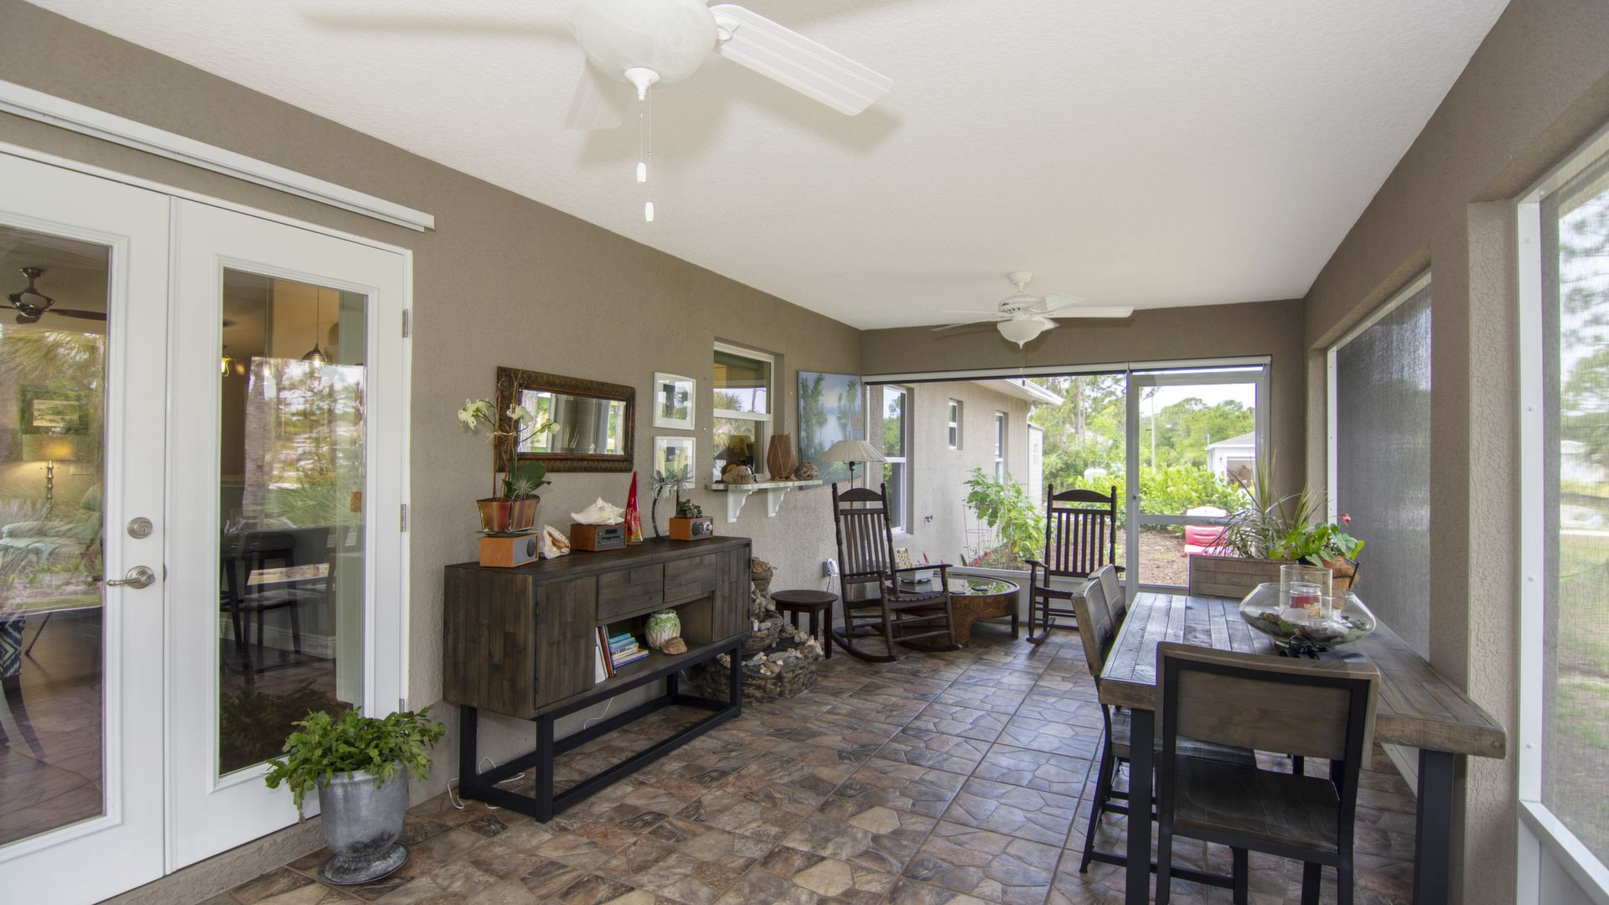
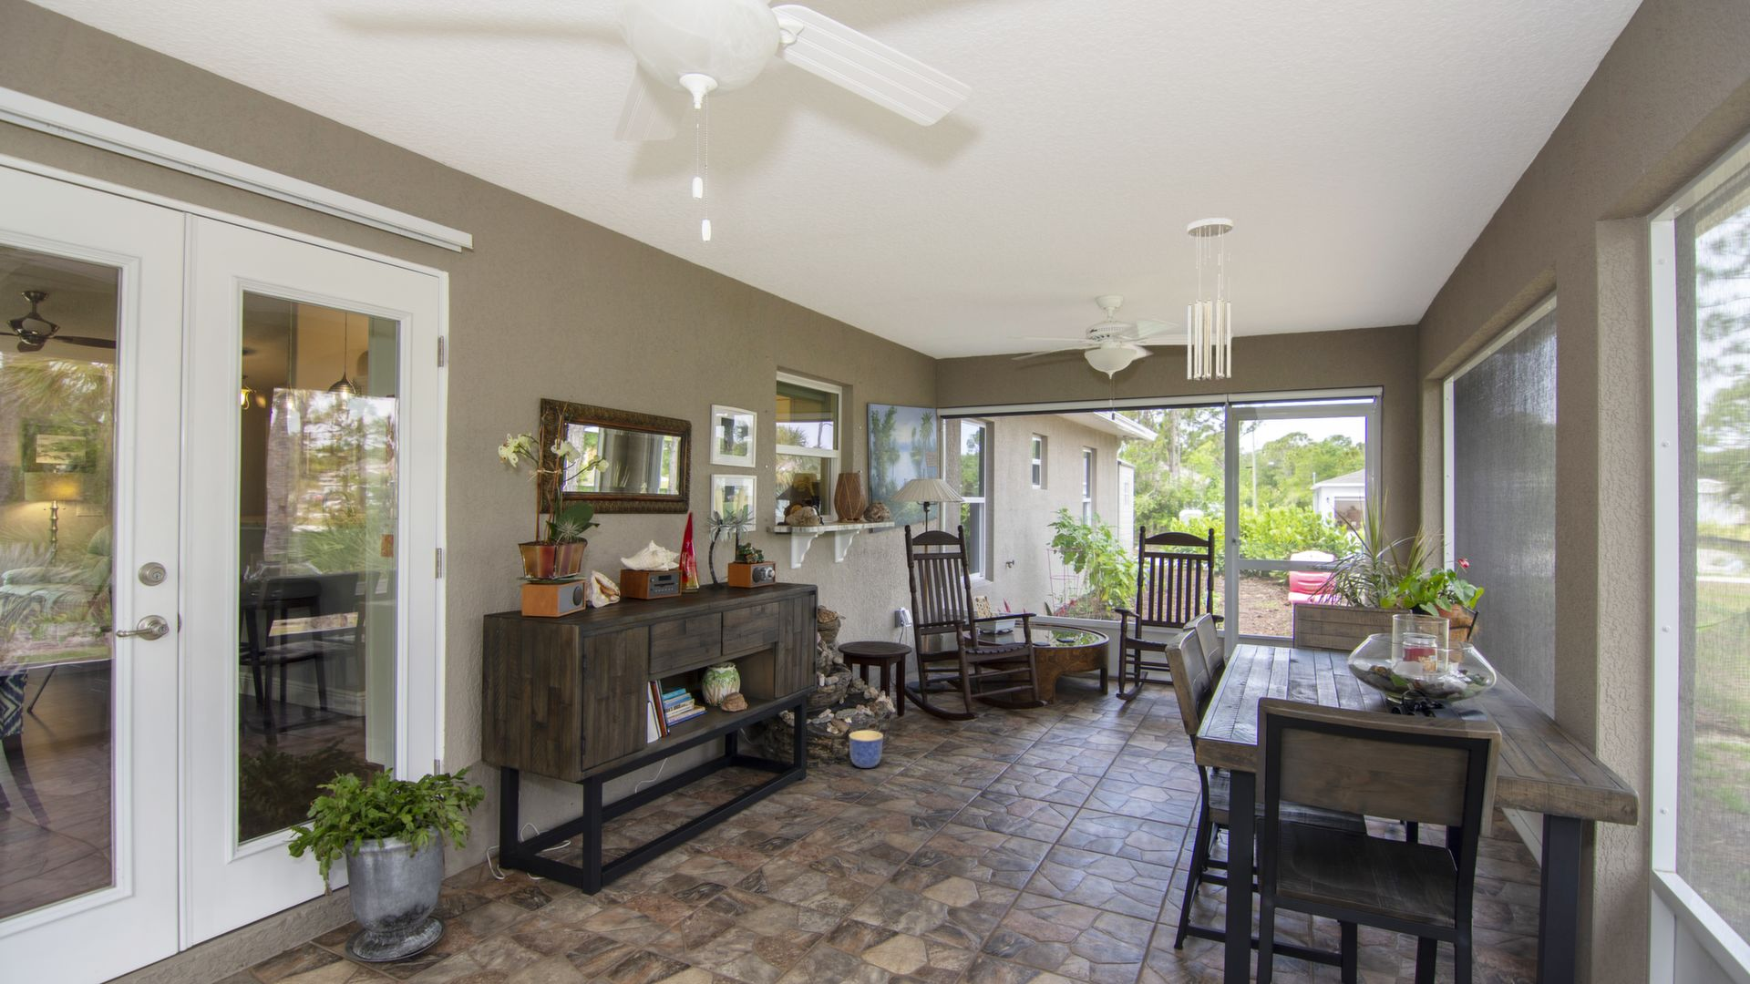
+ wind chime [1186,216,1234,382]
+ planter [849,729,885,769]
